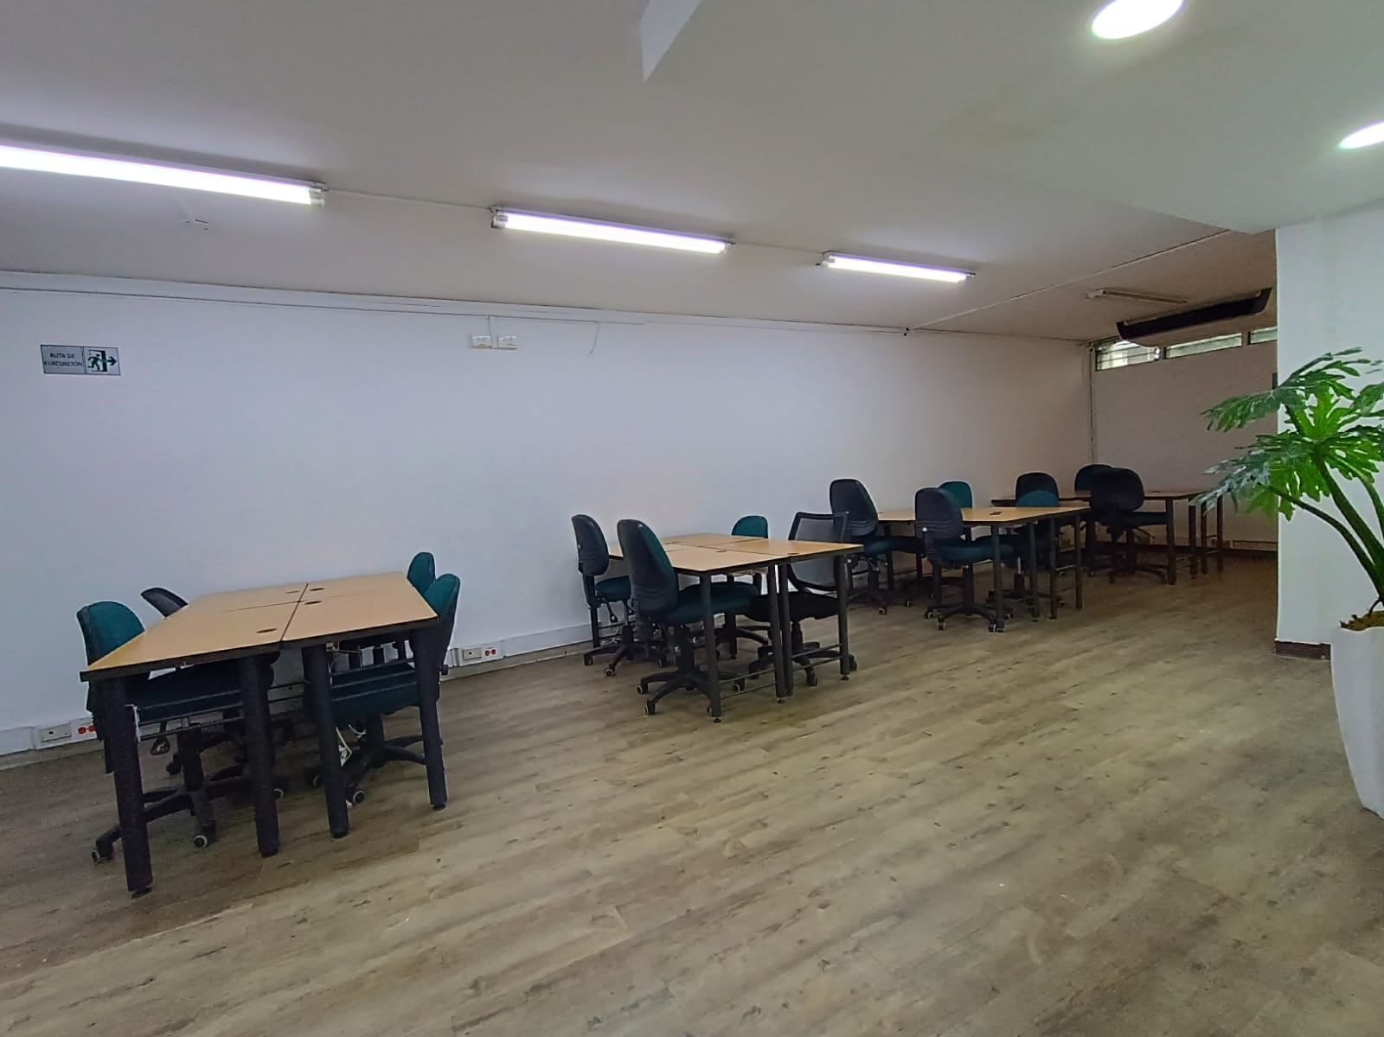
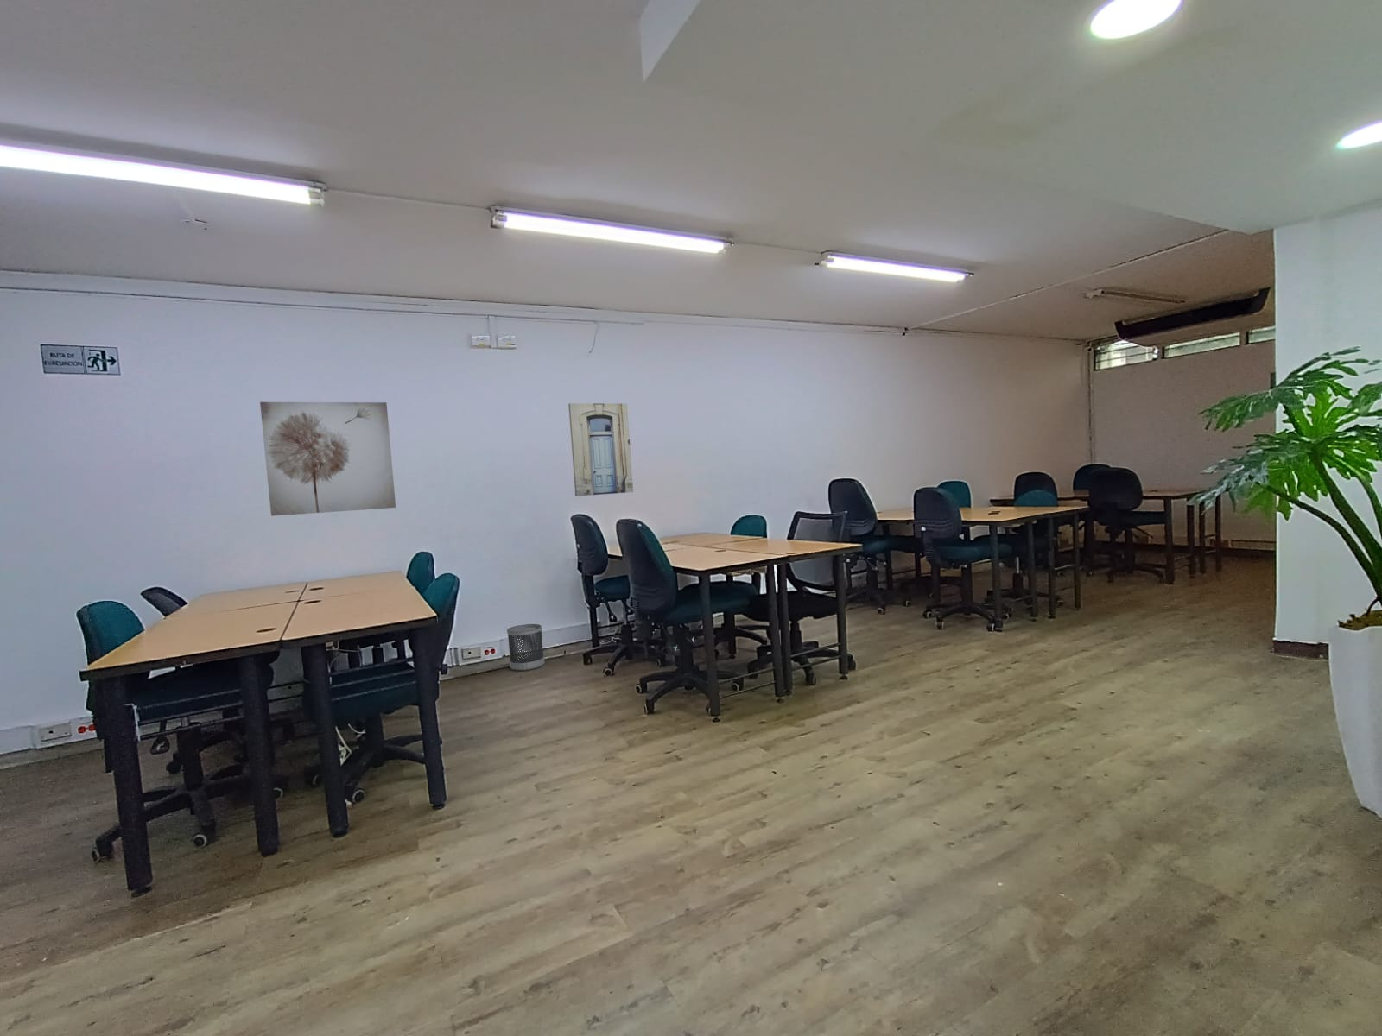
+ wastebasket [506,624,545,671]
+ wall art [567,403,634,496]
+ wall art [259,402,396,517]
